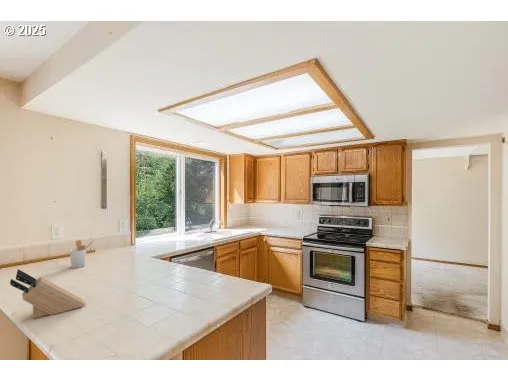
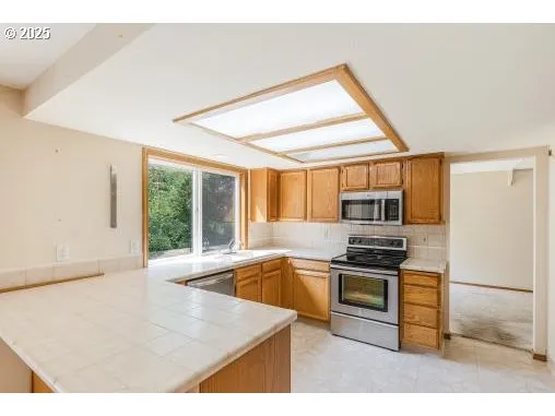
- knife block [9,268,86,319]
- utensil holder [69,239,94,269]
